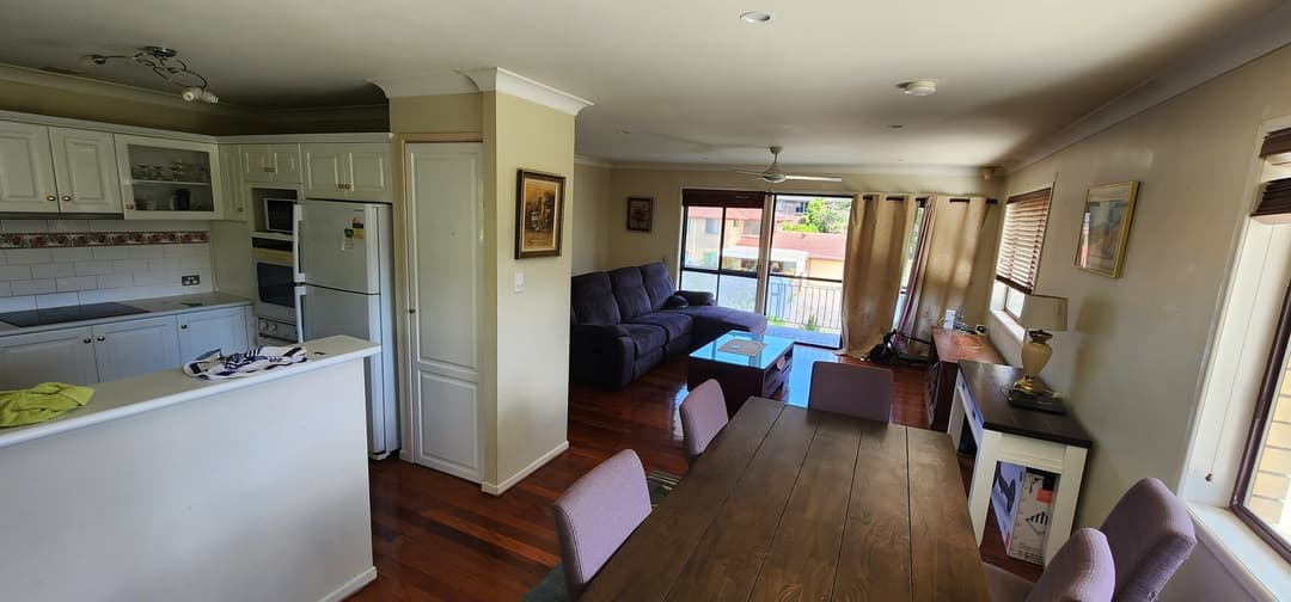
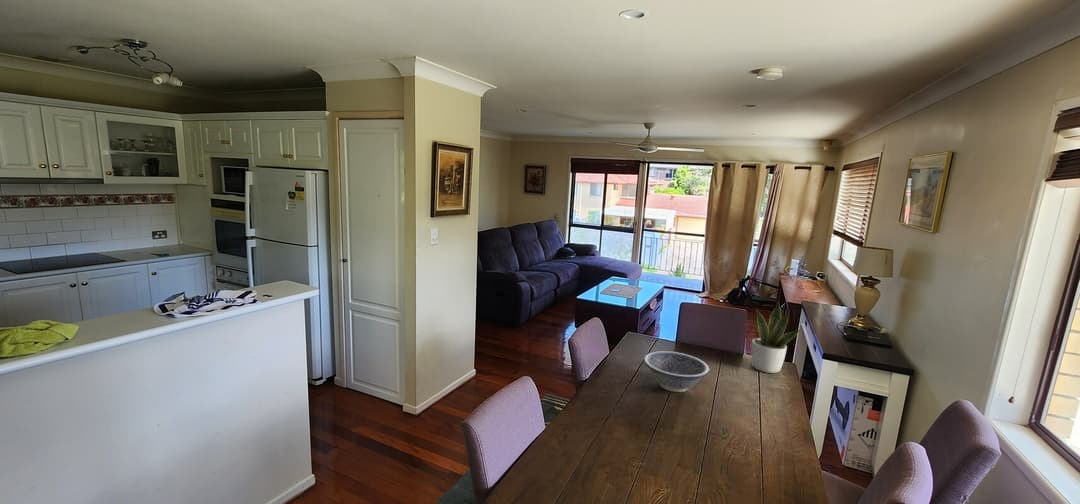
+ potted plant [746,300,802,374]
+ decorative bowl [642,350,711,393]
